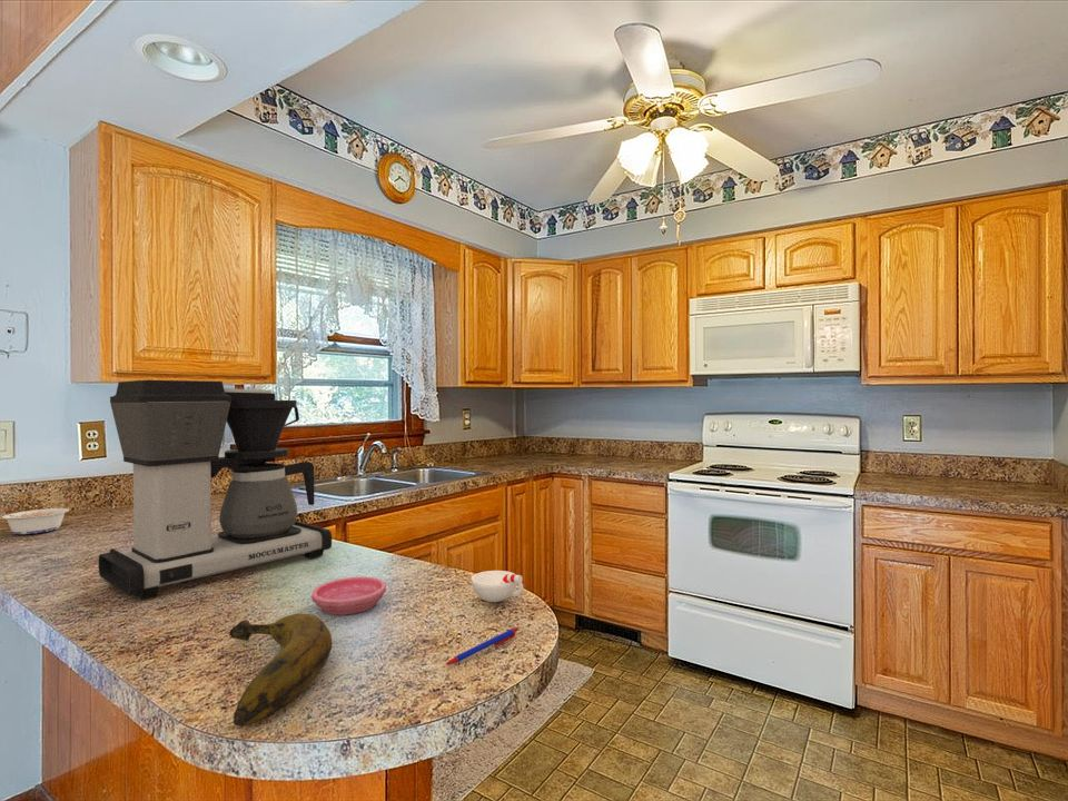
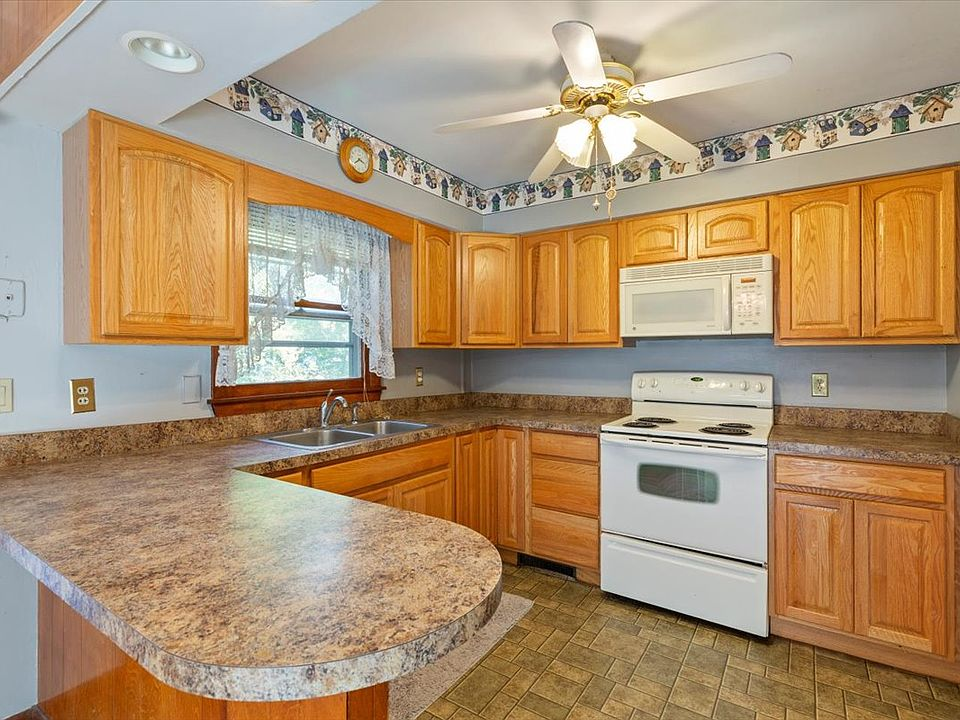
- pen [444,626,520,666]
- cup [471,570,524,603]
- coffee maker [98,379,333,601]
- saucer [310,575,387,615]
- legume [0,507,70,535]
- banana [228,612,333,728]
